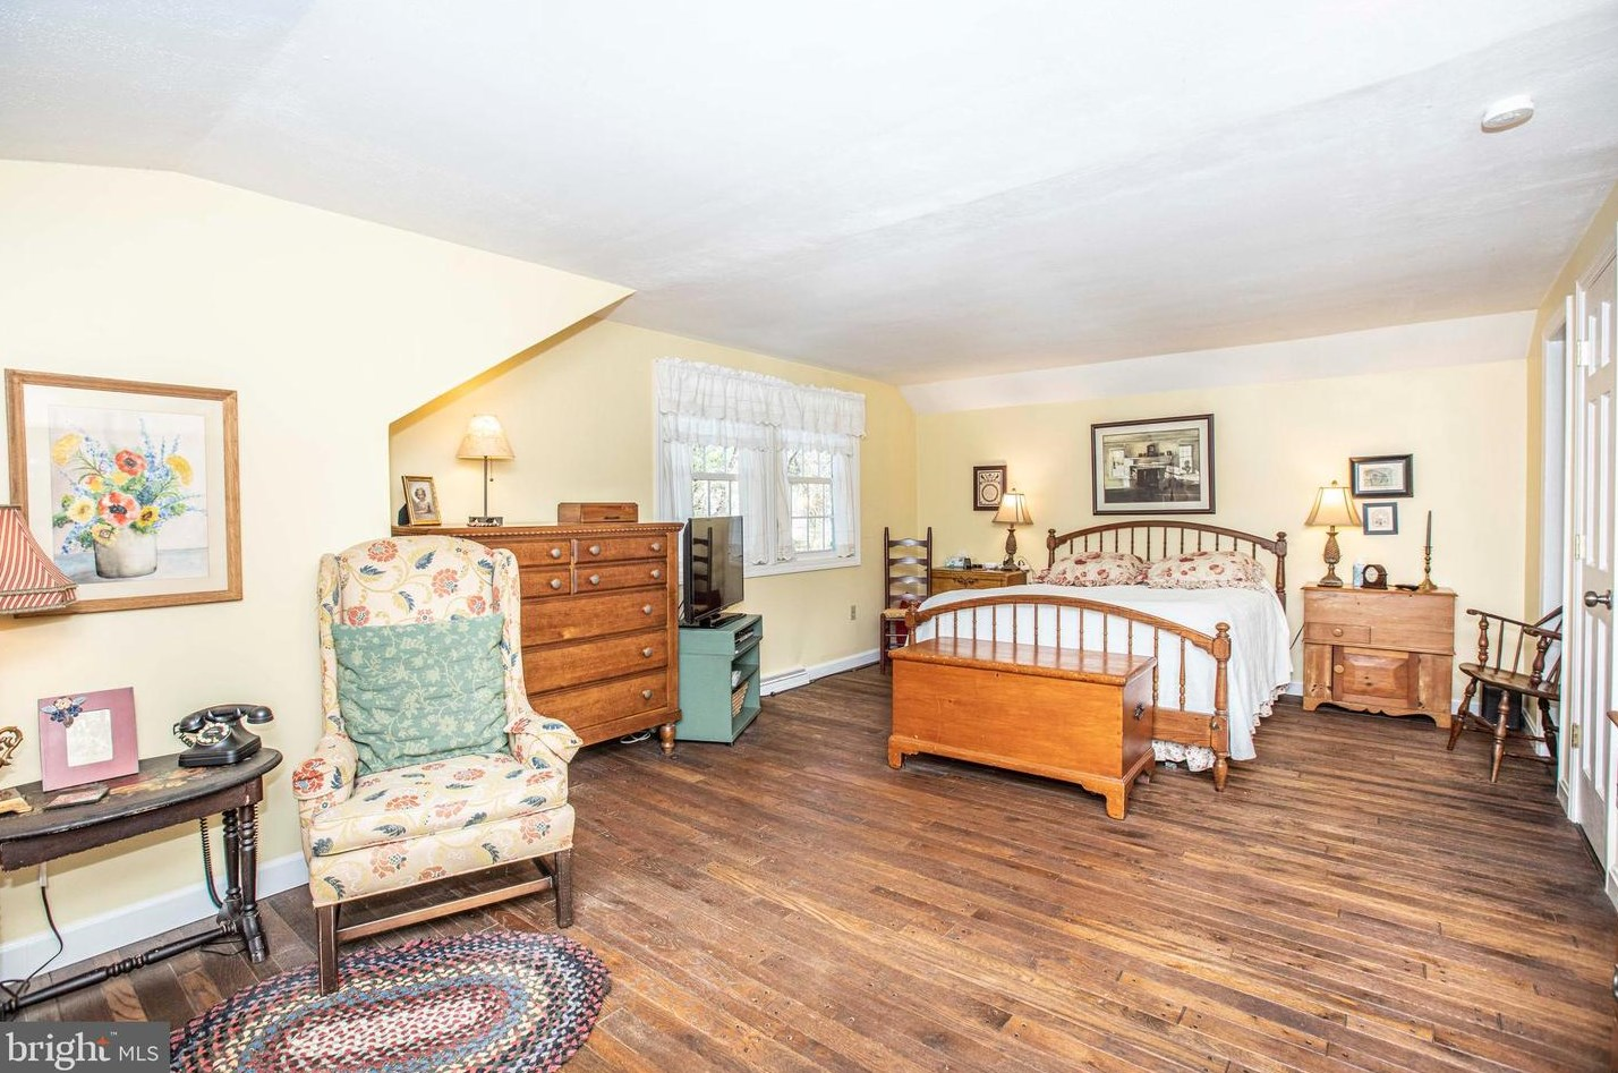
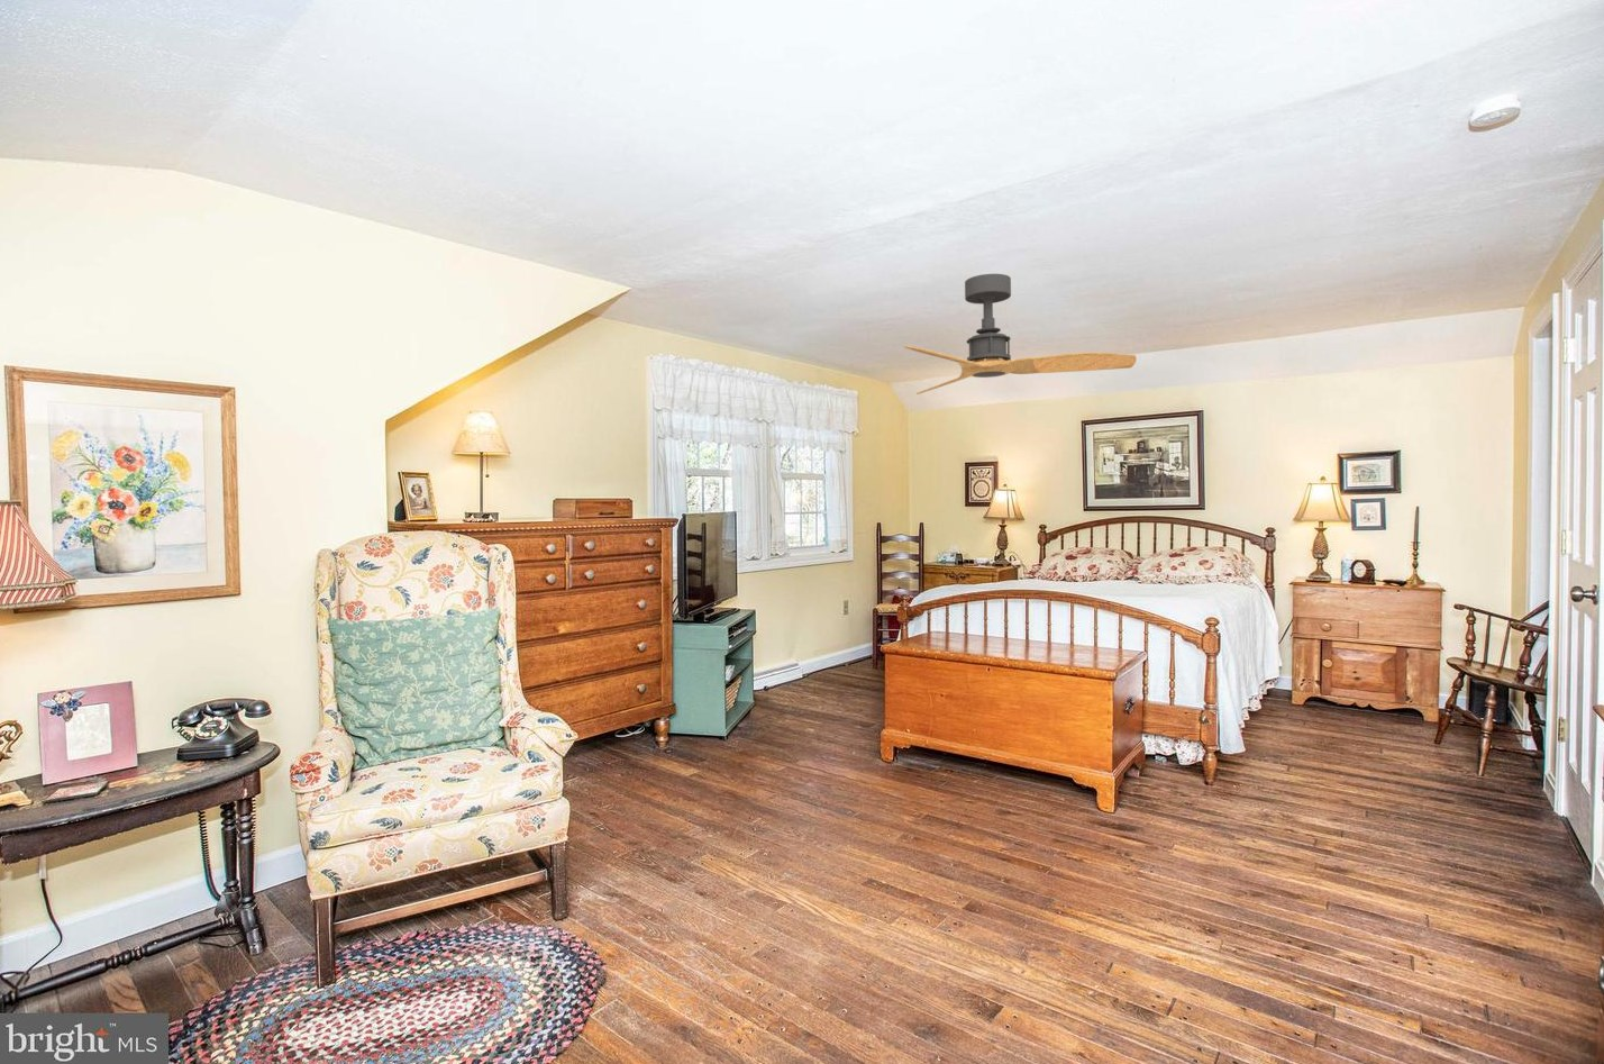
+ ceiling fan [904,273,1137,395]
